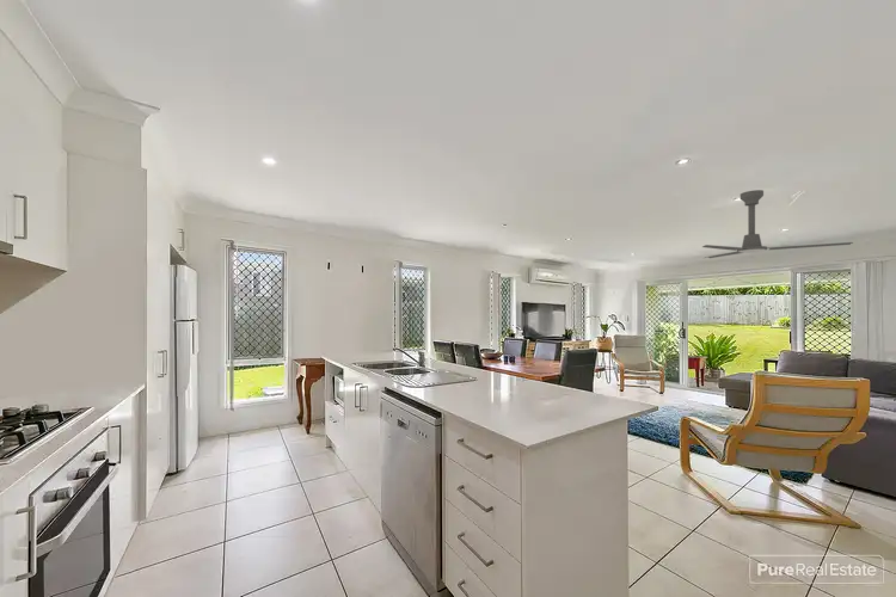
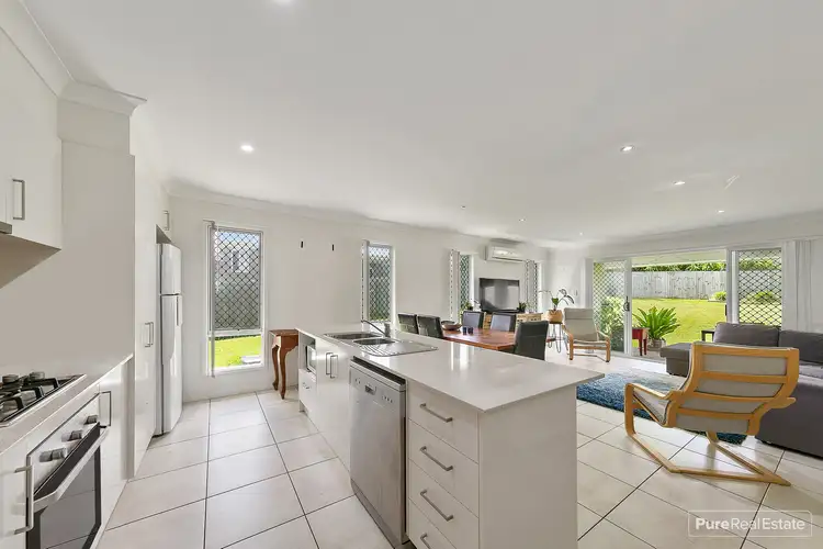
- ceiling fan [701,189,854,259]
